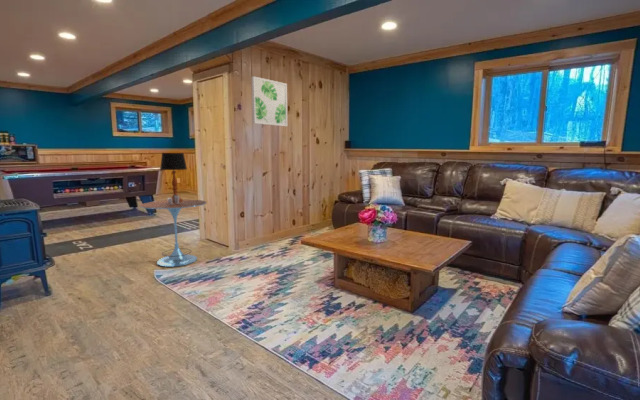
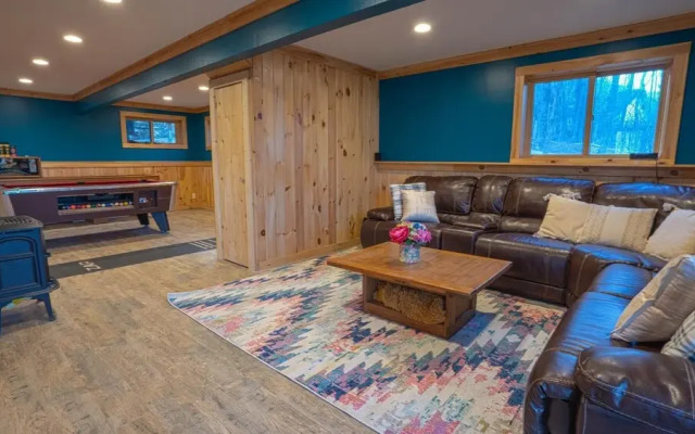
- side table [138,192,208,268]
- table lamp [159,152,188,202]
- wall art [251,75,288,127]
